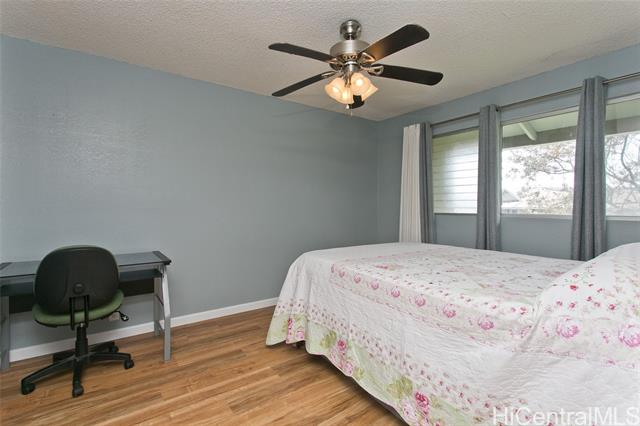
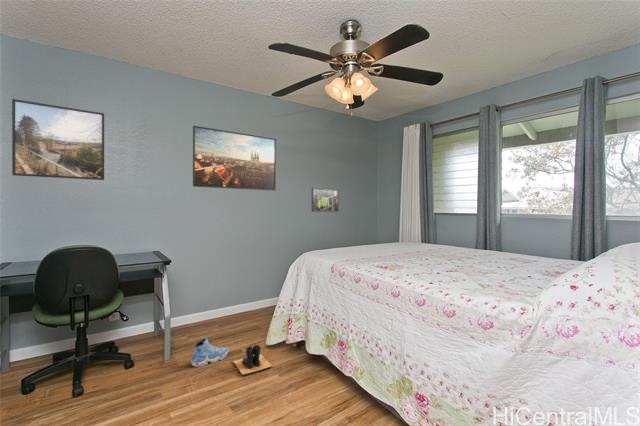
+ shoe [190,337,230,368]
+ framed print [11,98,105,181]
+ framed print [311,187,340,213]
+ boots [232,344,273,376]
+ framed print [192,125,277,192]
